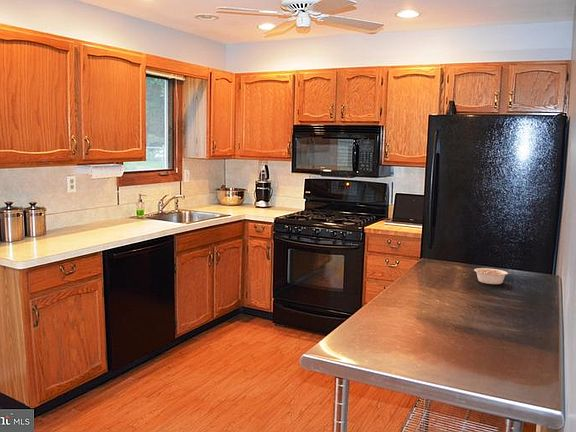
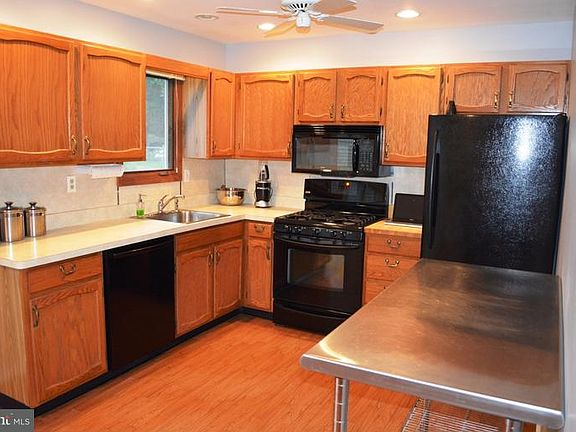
- legume [473,267,512,285]
